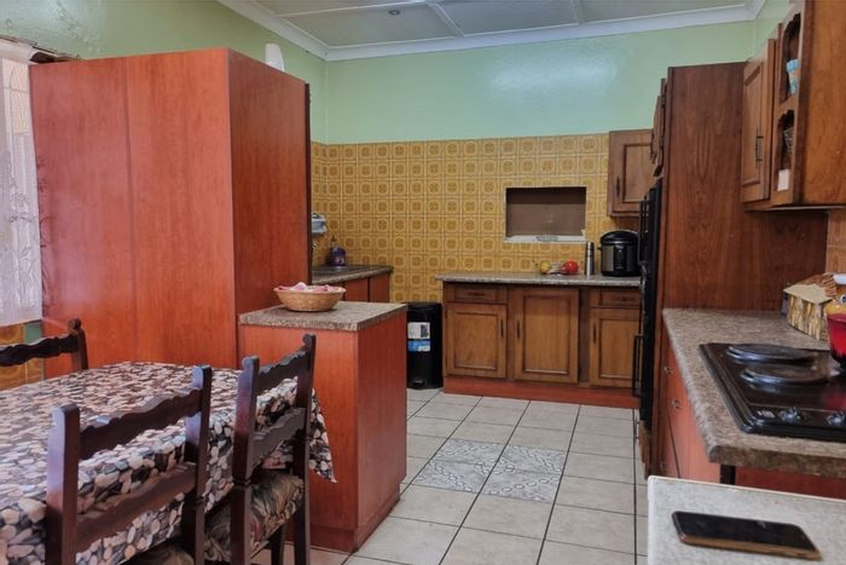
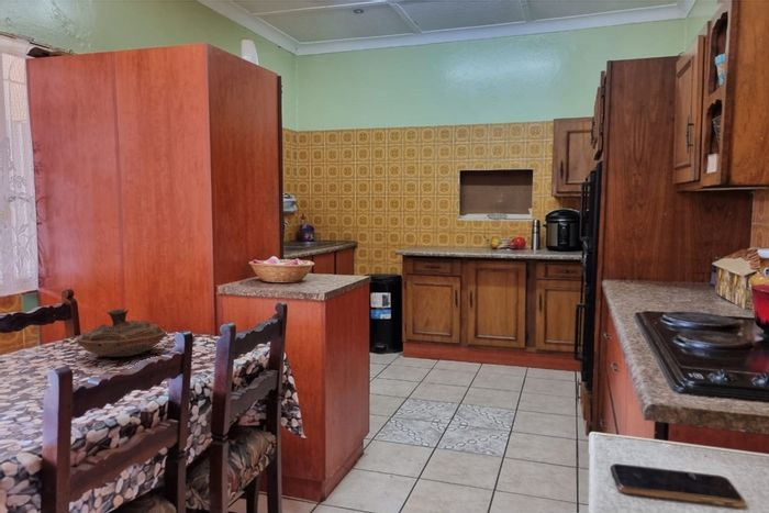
+ decorative bowl [76,308,167,358]
